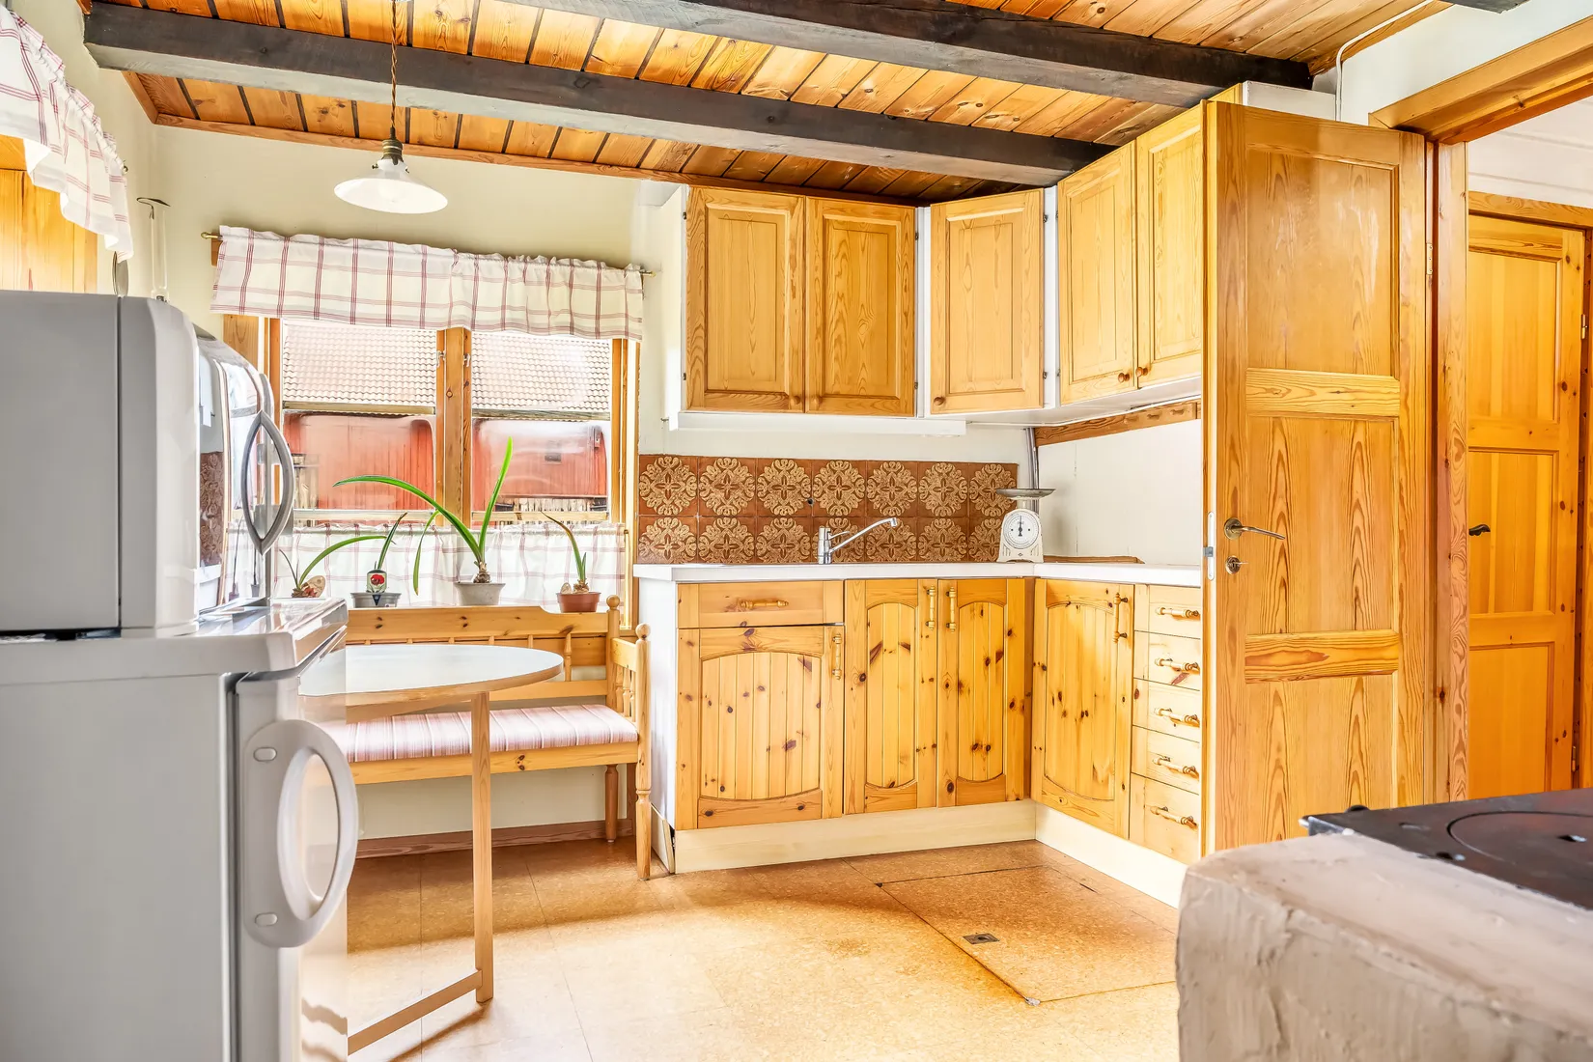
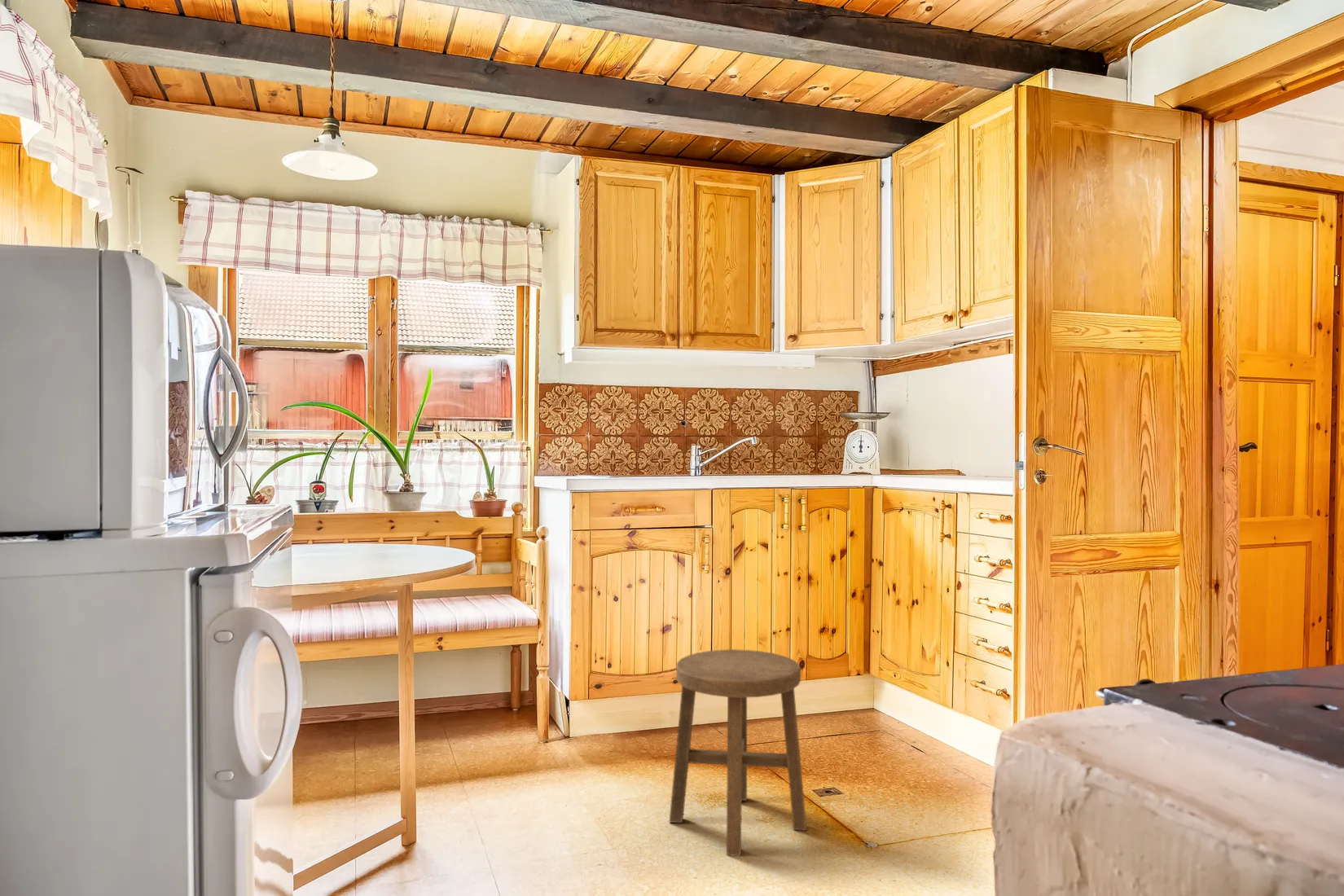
+ stool [669,648,807,857]
